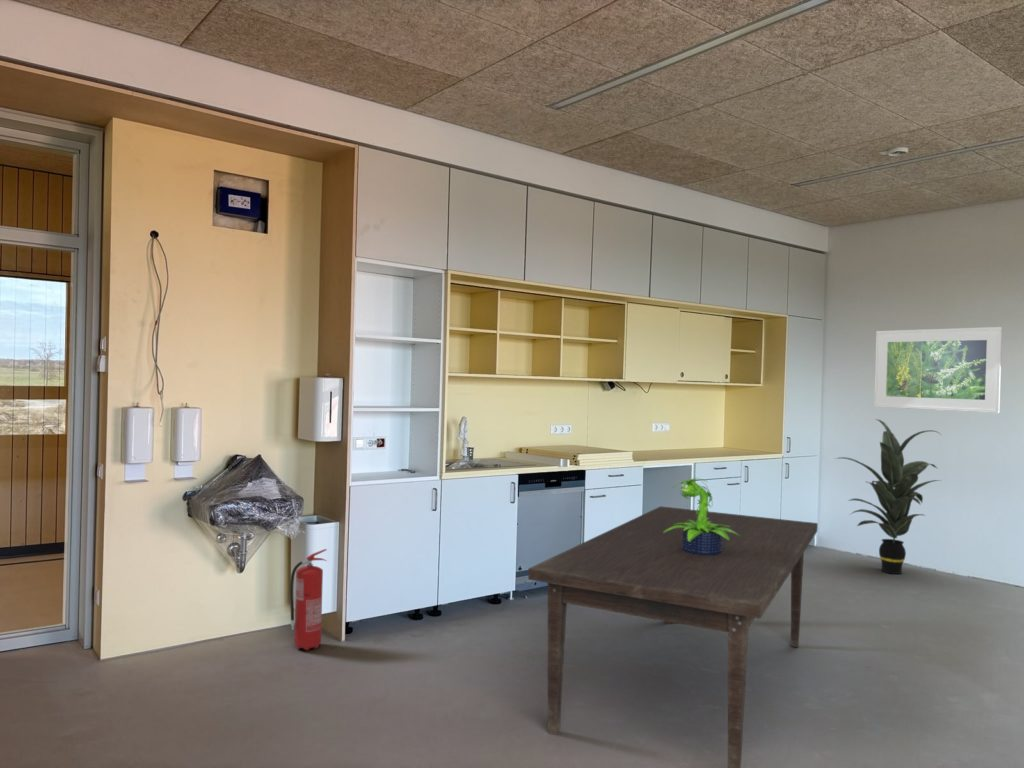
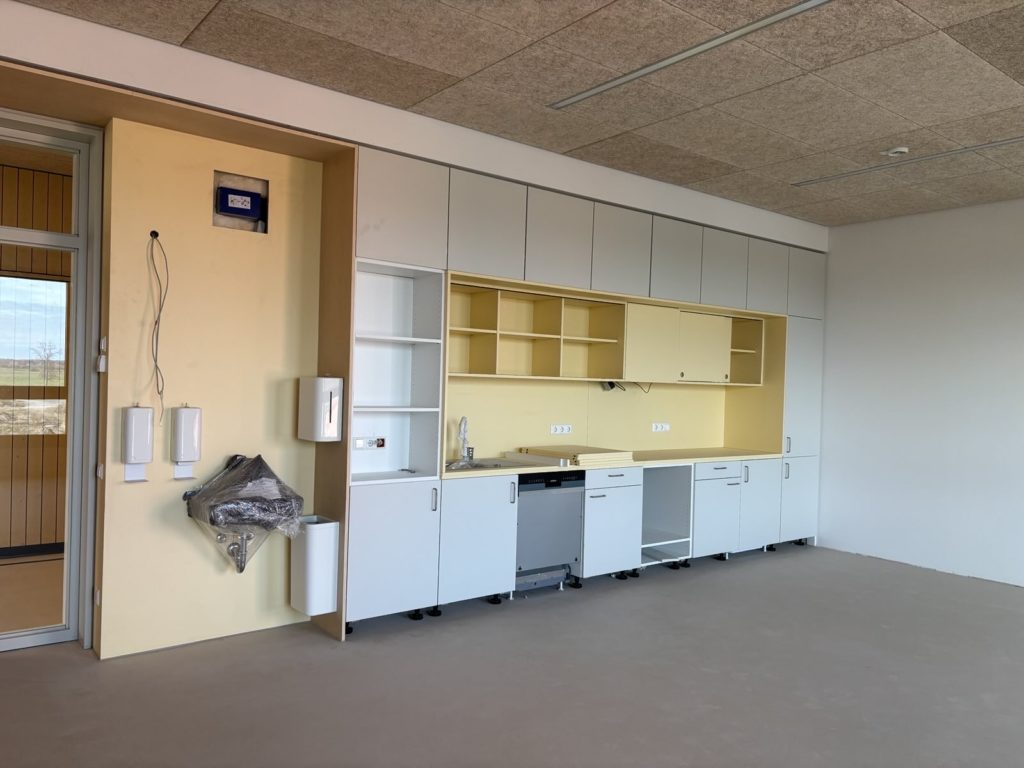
- indoor plant [834,418,943,575]
- potted plant [663,477,742,555]
- fire extinguisher [289,548,328,651]
- dining table [527,505,819,768]
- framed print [873,326,1003,414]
